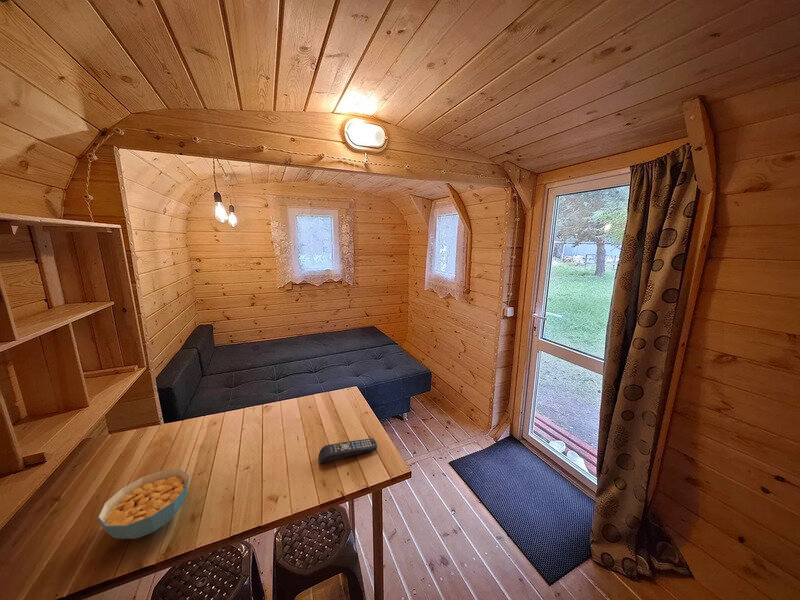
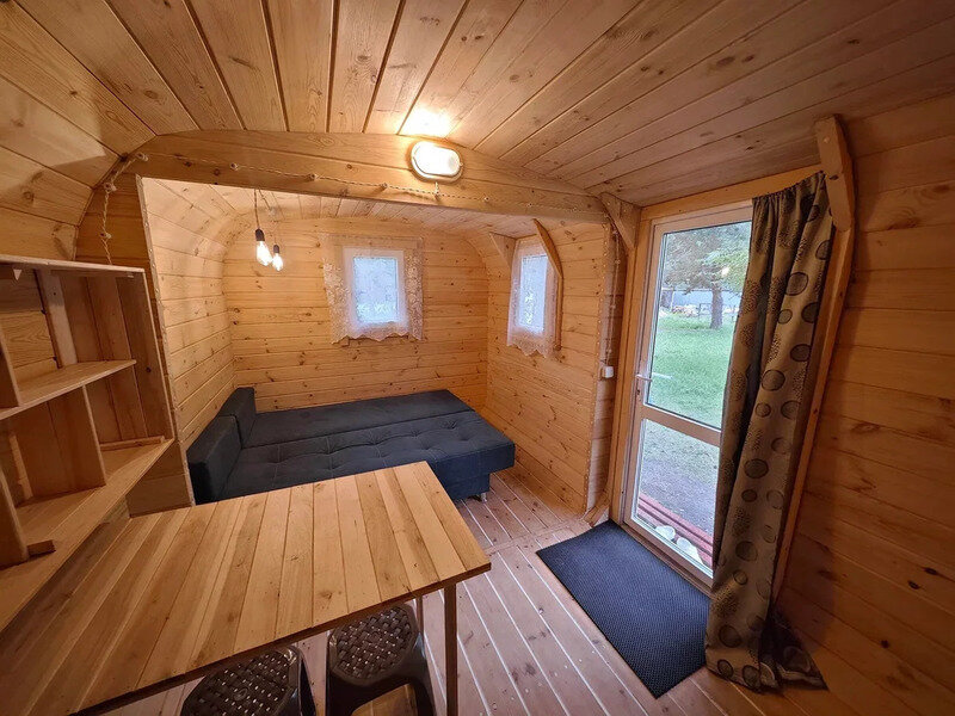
- remote control [318,437,378,465]
- cereal bowl [97,469,190,540]
